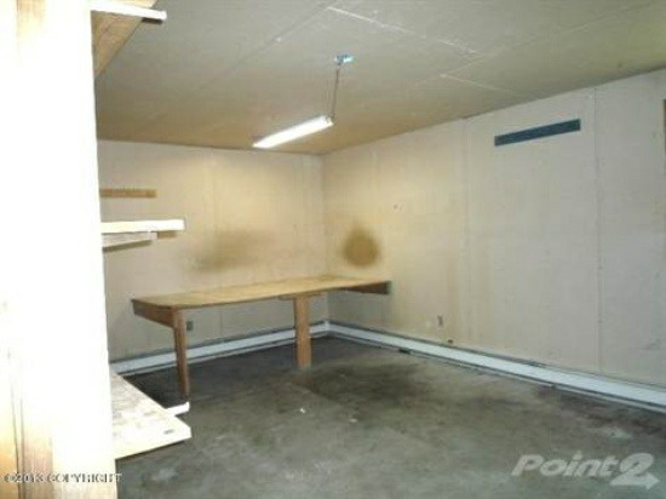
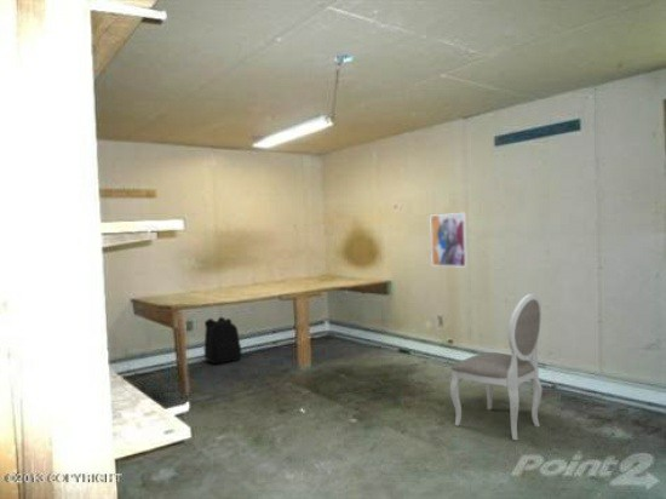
+ wall art [429,212,469,268]
+ dining chair [449,293,542,442]
+ backpack [202,316,242,365]
